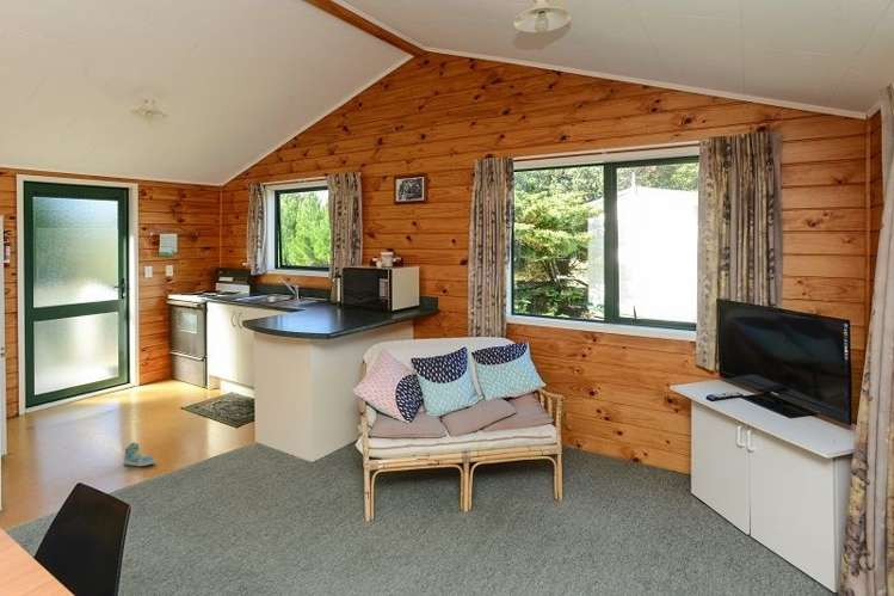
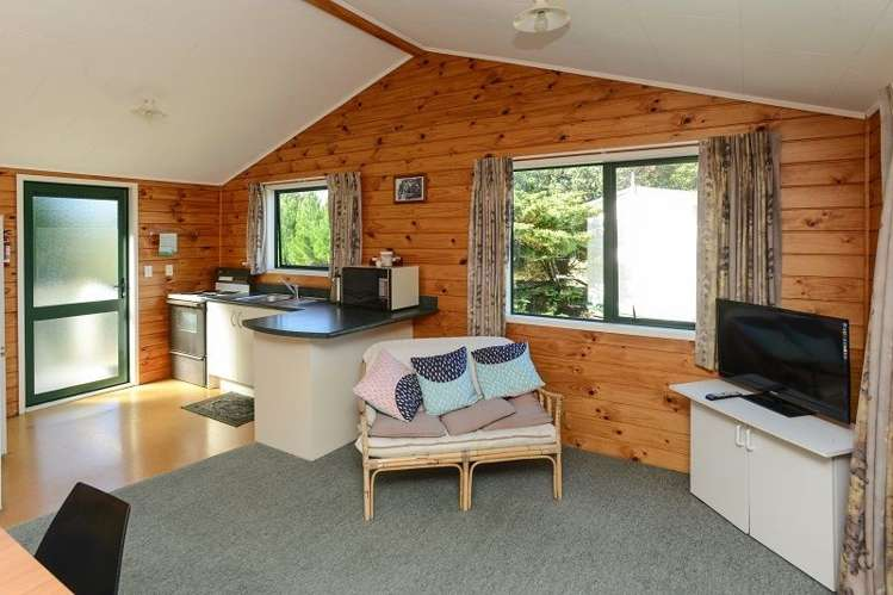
- sneaker [123,441,156,467]
